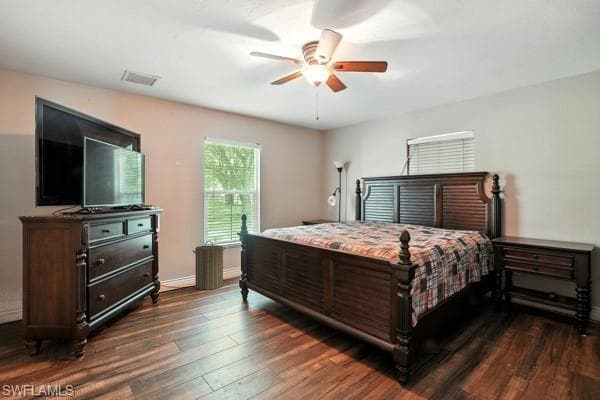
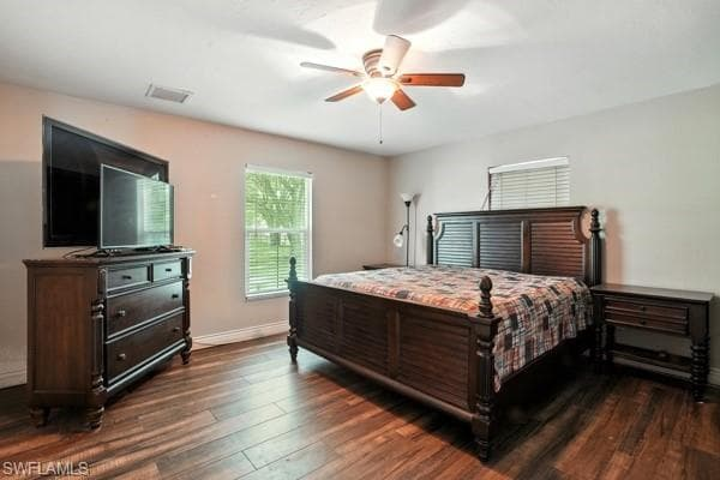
- laundry hamper [192,240,226,291]
